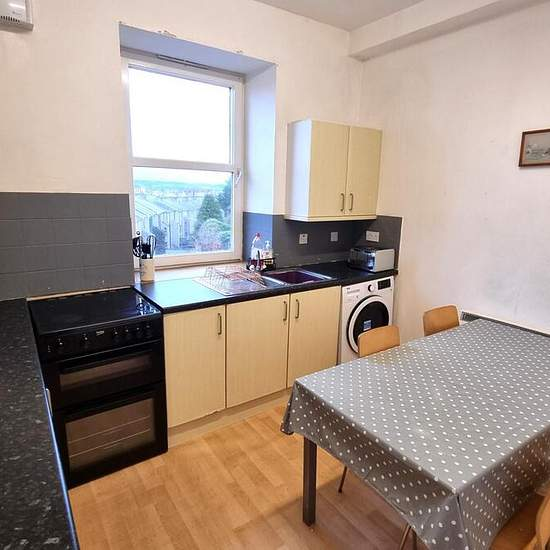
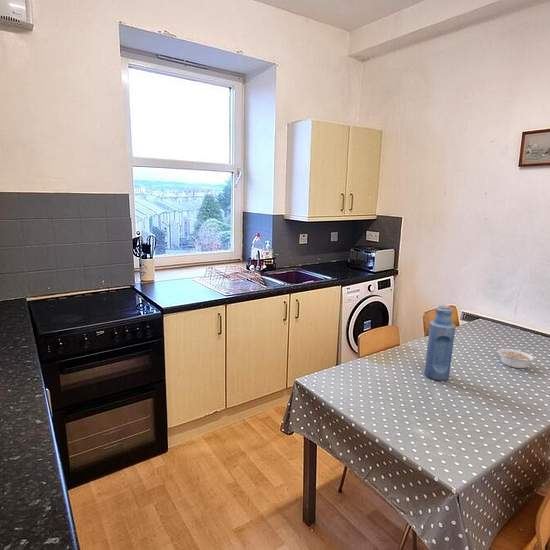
+ legume [497,348,535,369]
+ bottle [423,304,456,382]
